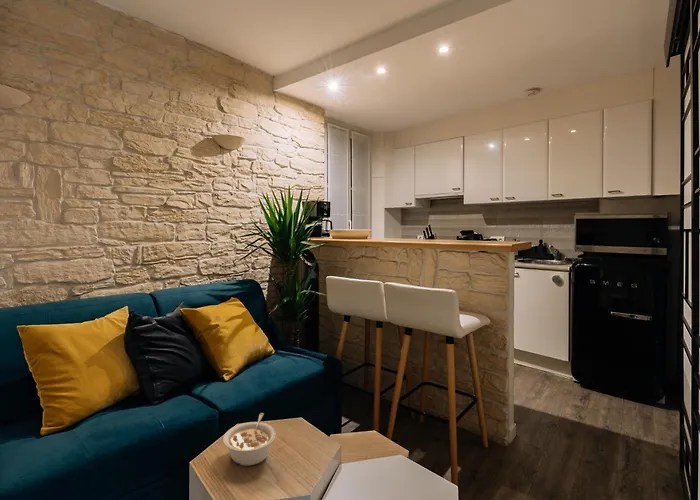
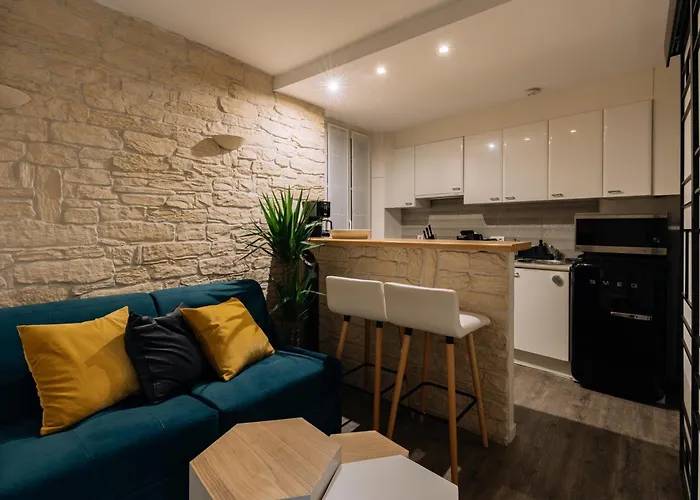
- legume [222,412,277,467]
